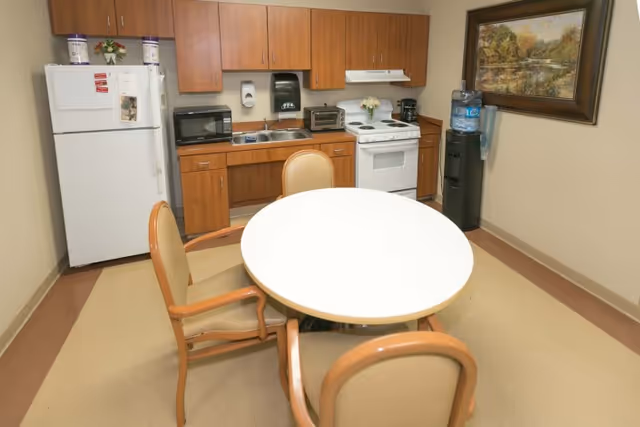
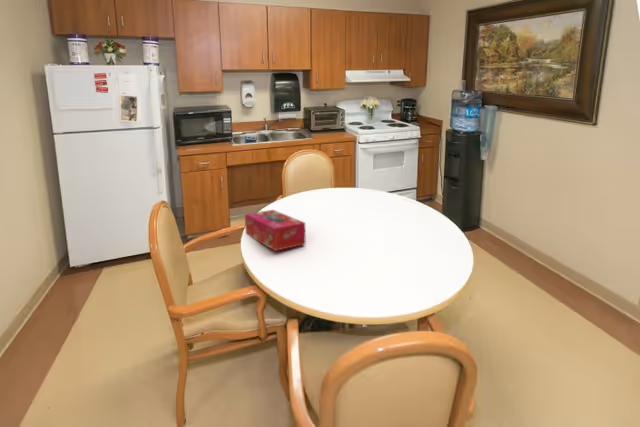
+ tissue box [244,209,306,252]
